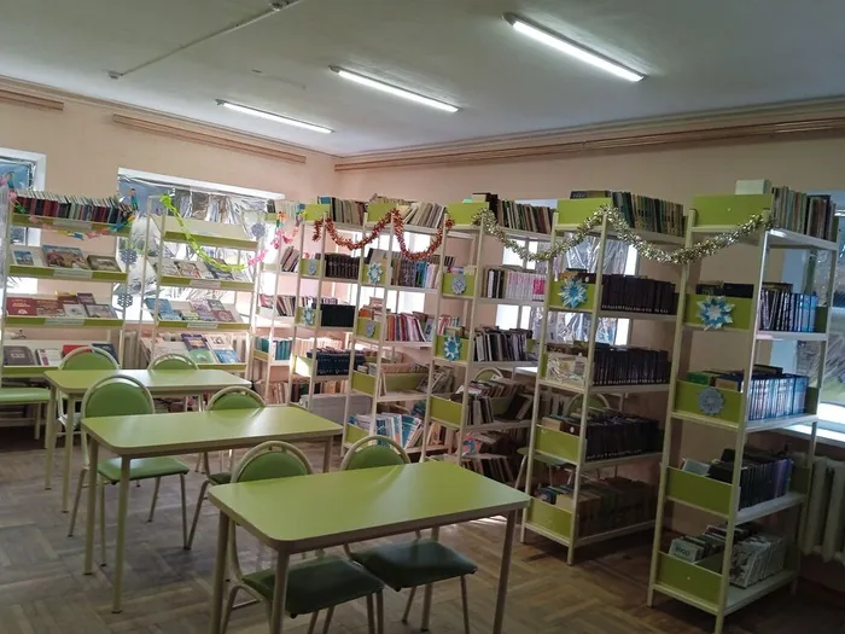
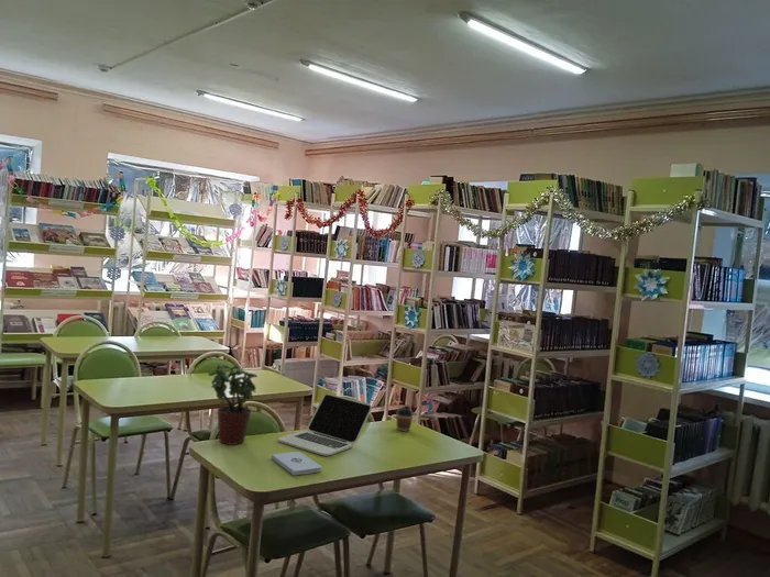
+ coffee cup [395,404,415,433]
+ potted plant [207,364,258,446]
+ notepad [271,451,322,476]
+ laptop [277,392,373,456]
